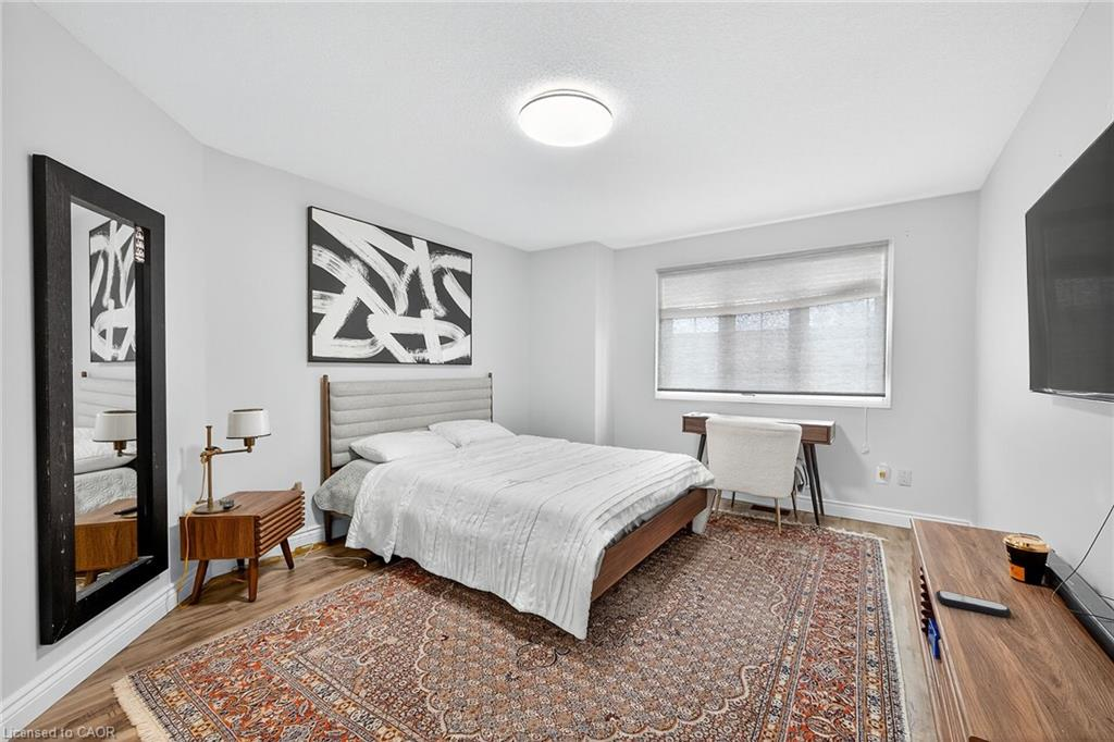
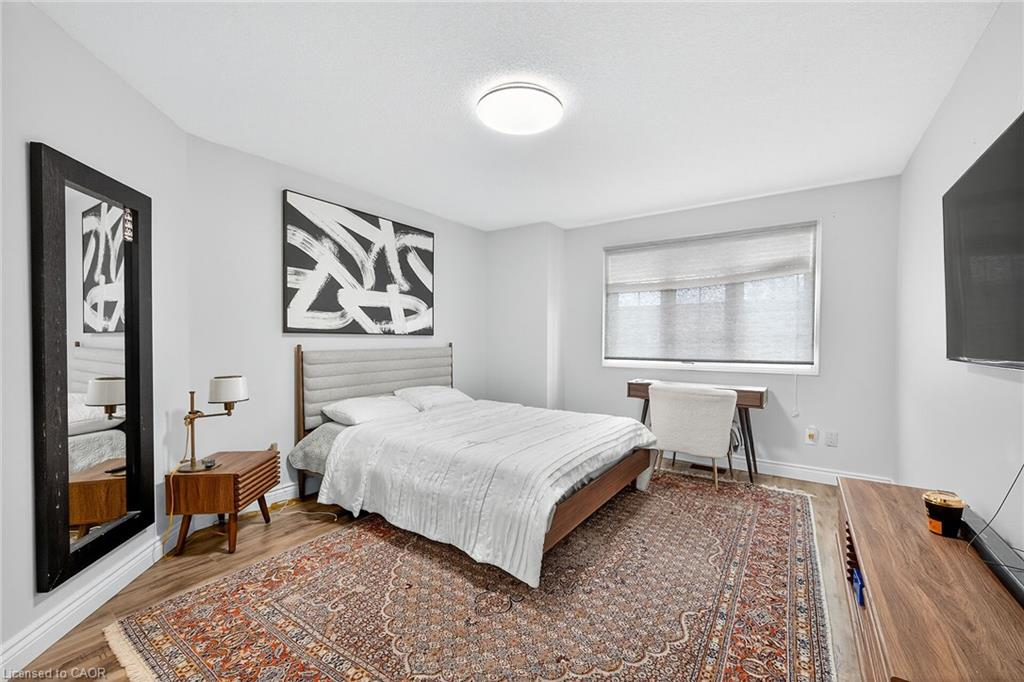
- remote control [934,589,1013,618]
